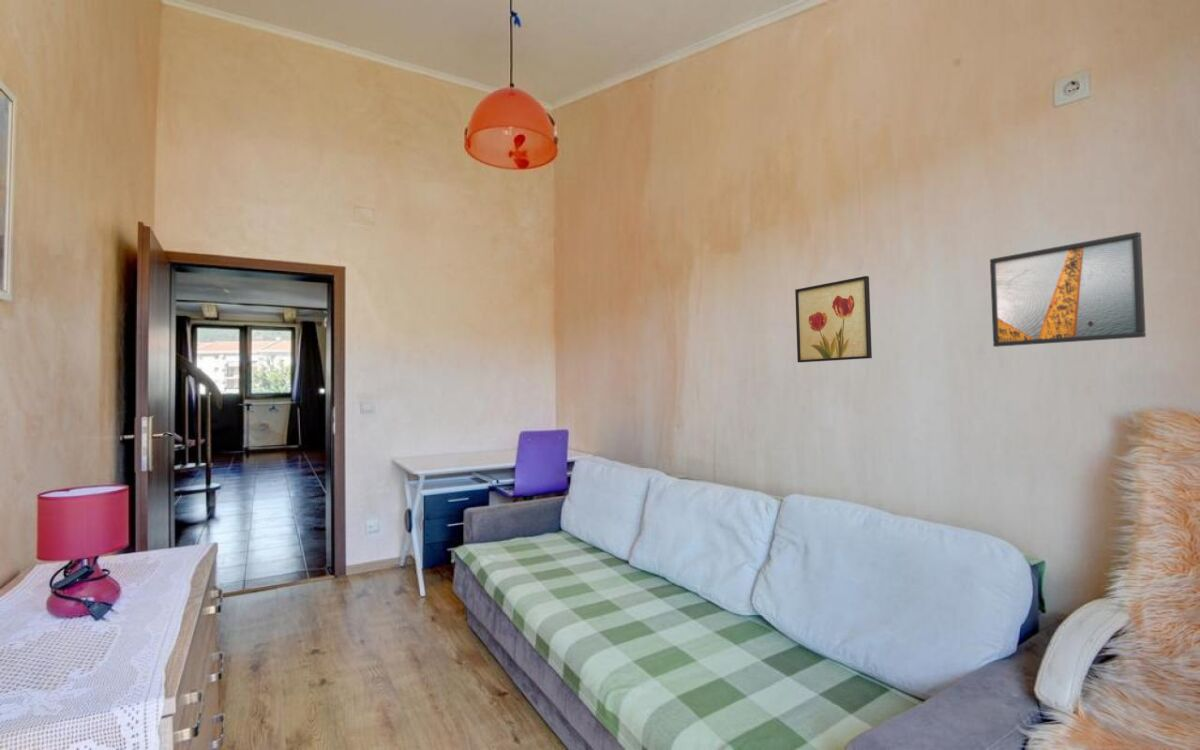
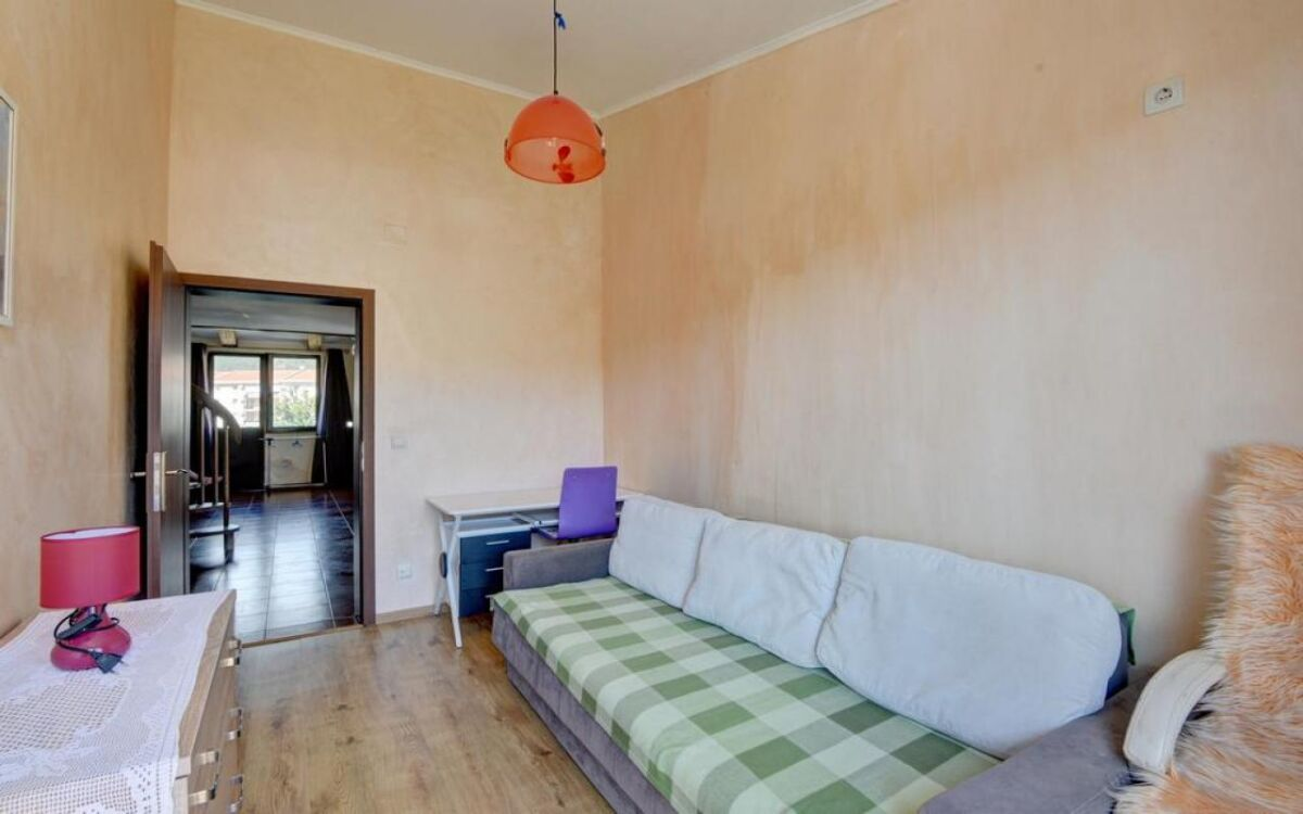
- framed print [989,231,1147,348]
- wall art [794,275,873,363]
